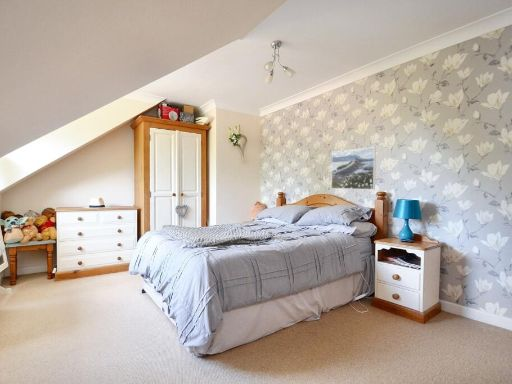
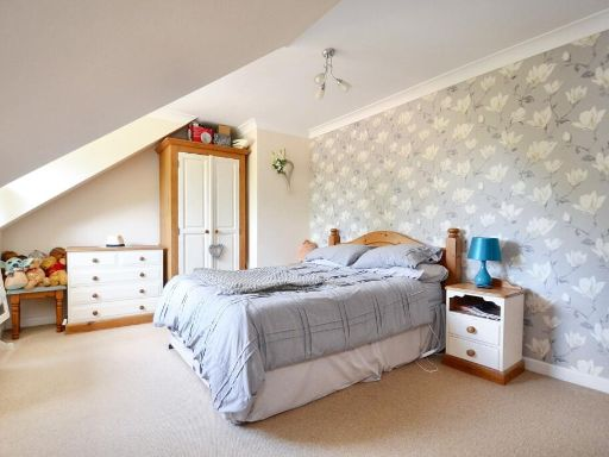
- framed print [330,146,377,190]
